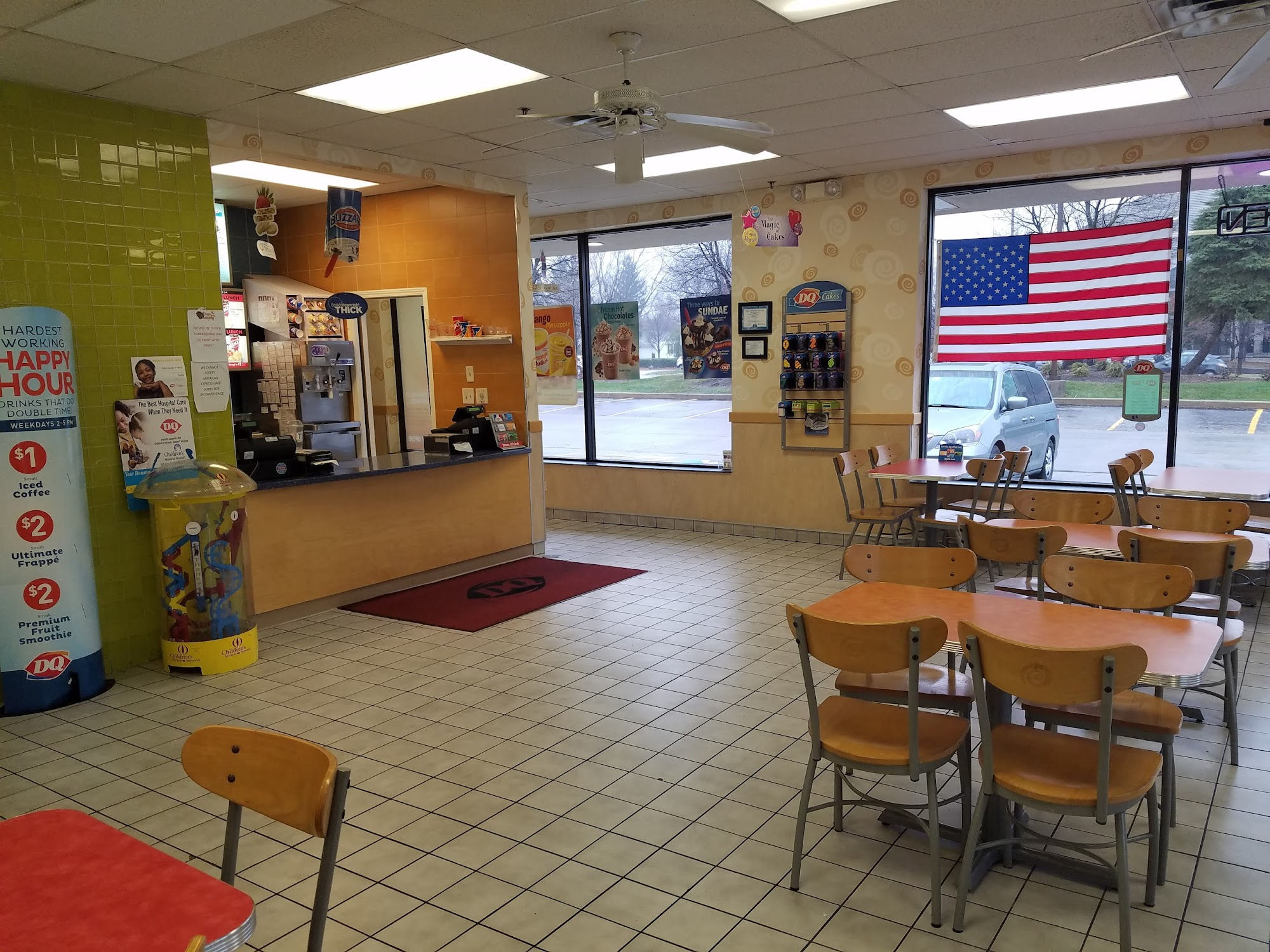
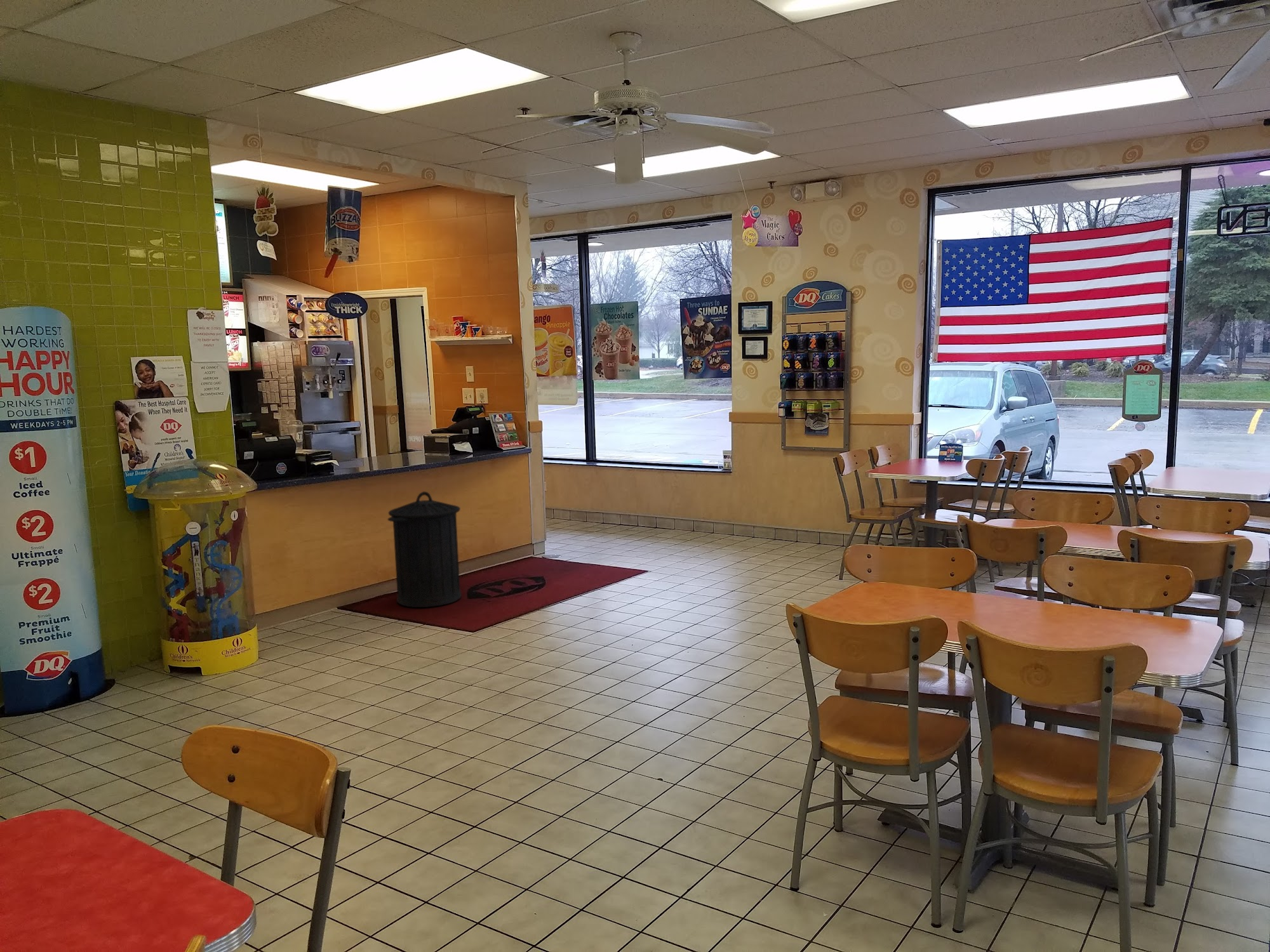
+ trash can [387,491,462,608]
